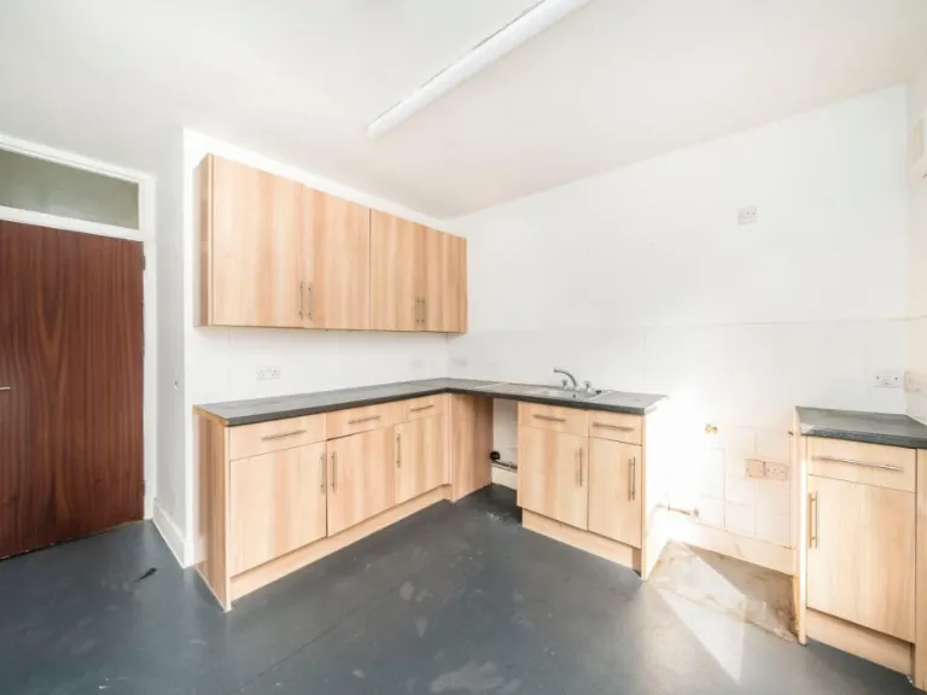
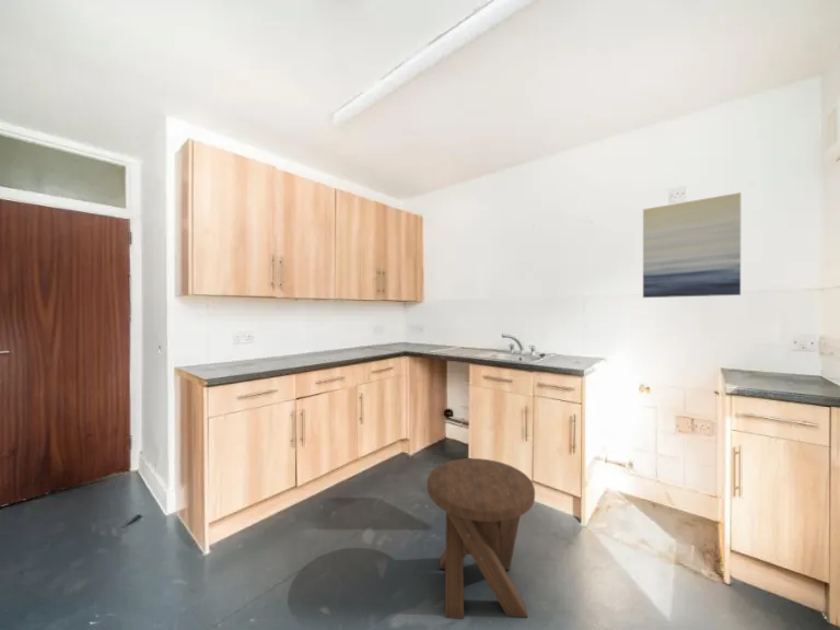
+ music stool [425,457,536,620]
+ wall art [642,191,742,299]
